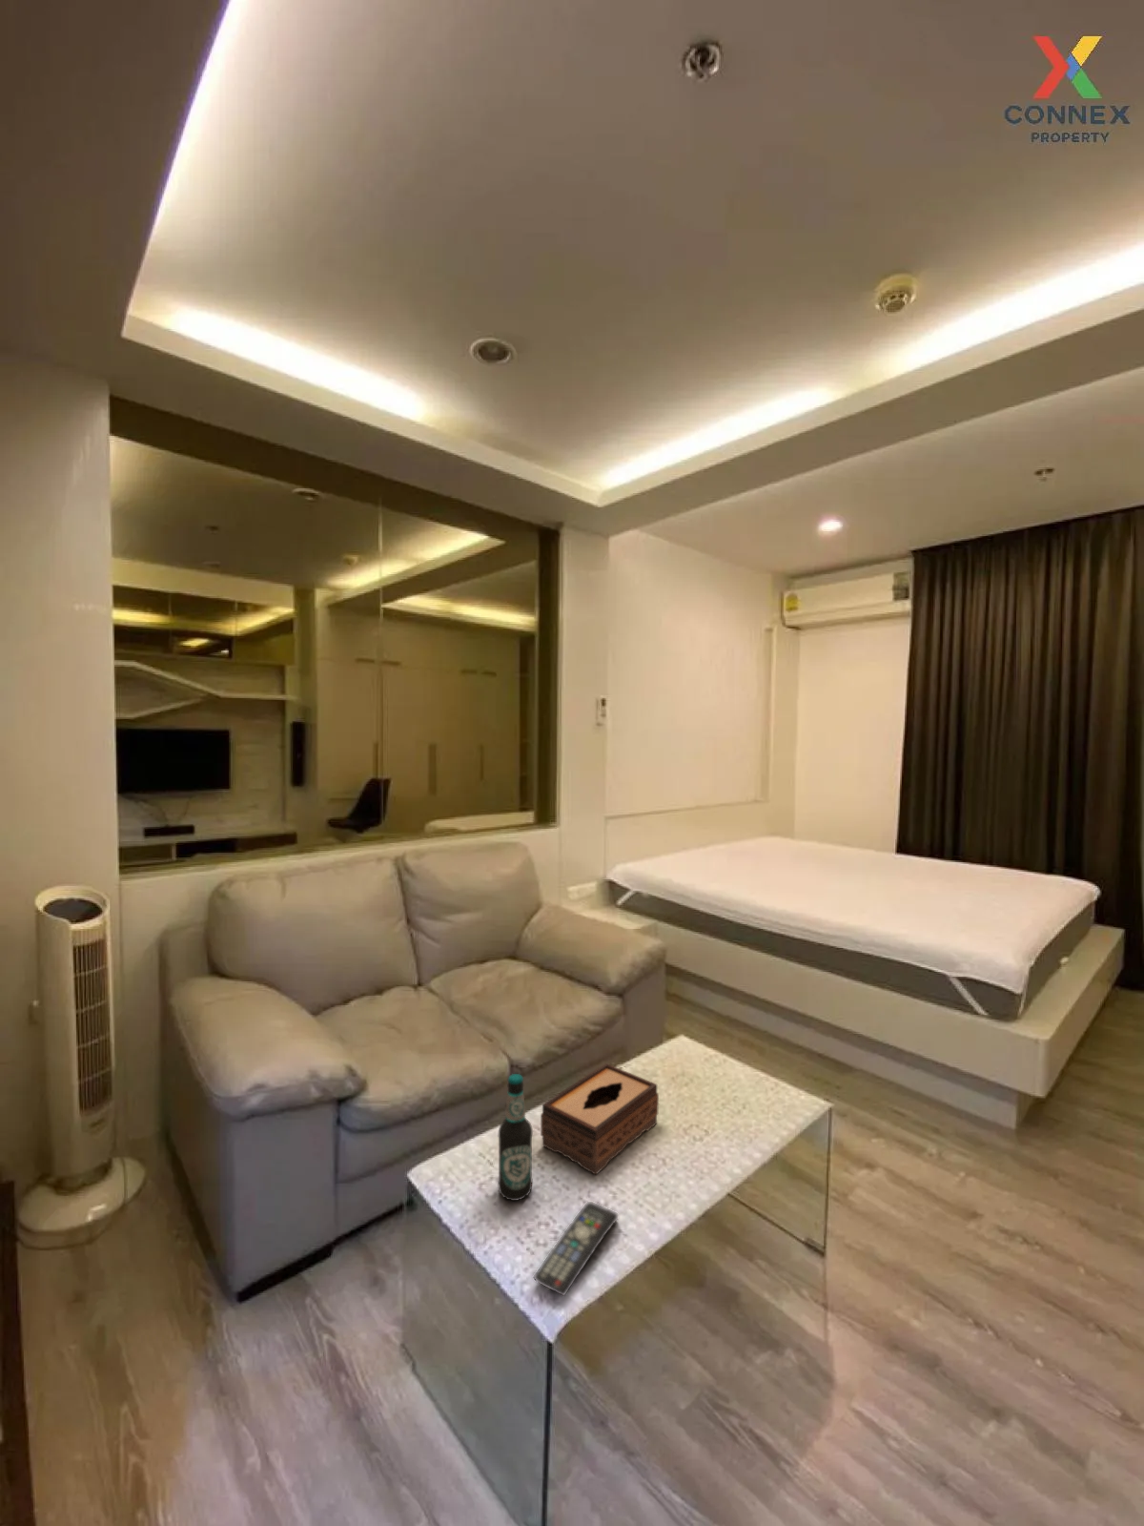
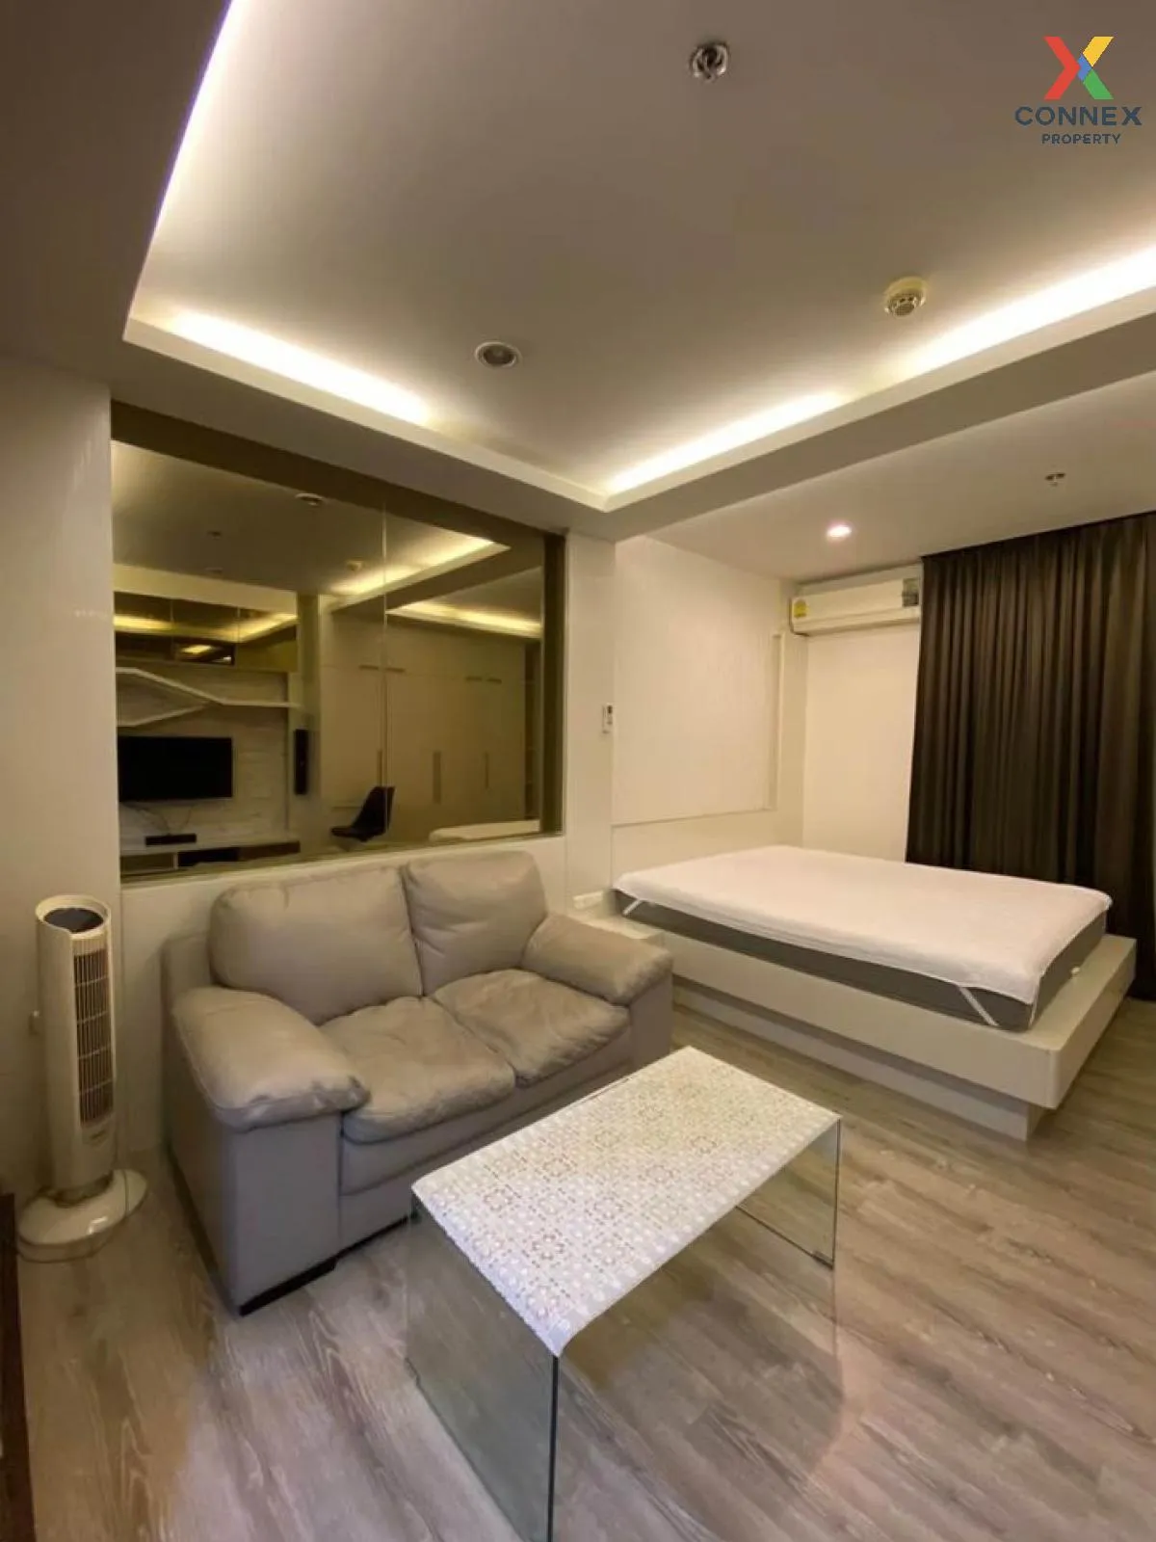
- remote control [532,1200,619,1296]
- bottle [496,1073,534,1202]
- tissue box [540,1062,660,1176]
